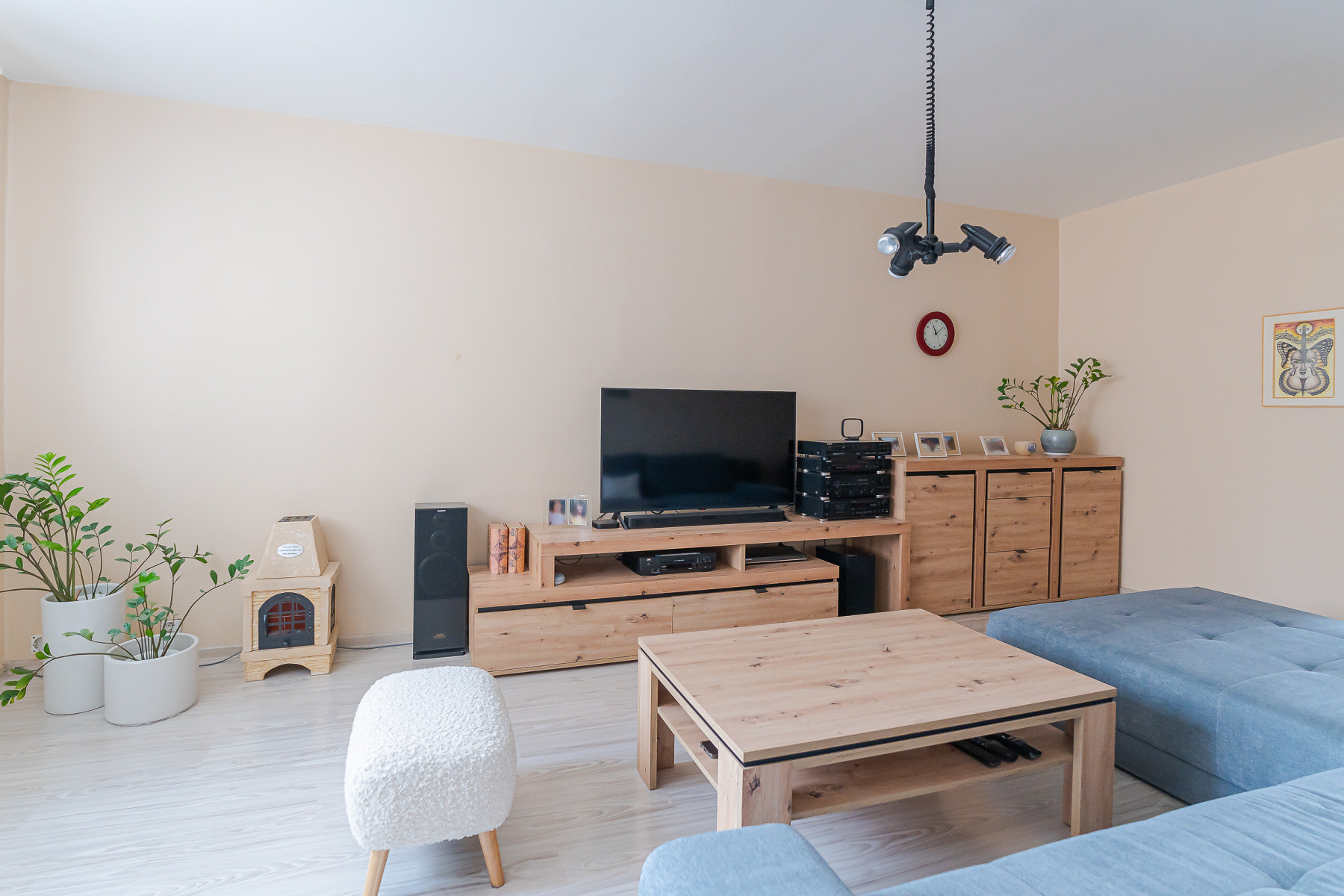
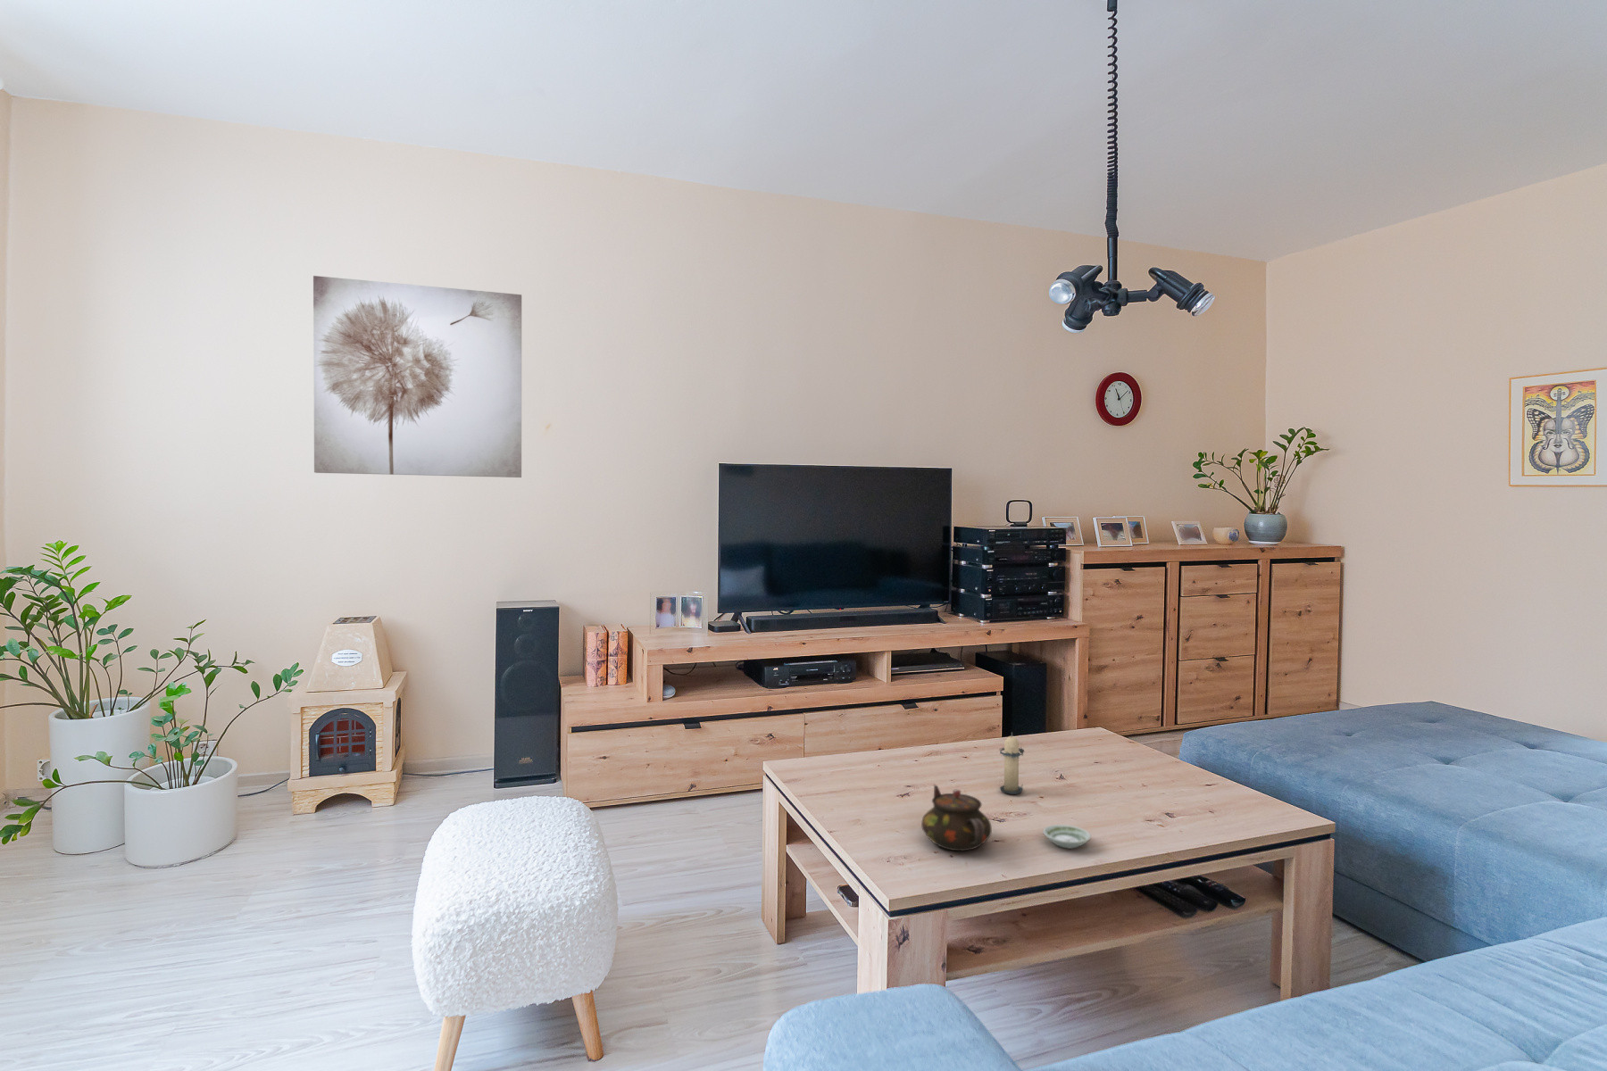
+ candle [998,732,1025,795]
+ saucer [1041,824,1092,850]
+ wall art [312,275,523,478]
+ teapot [921,784,992,851]
